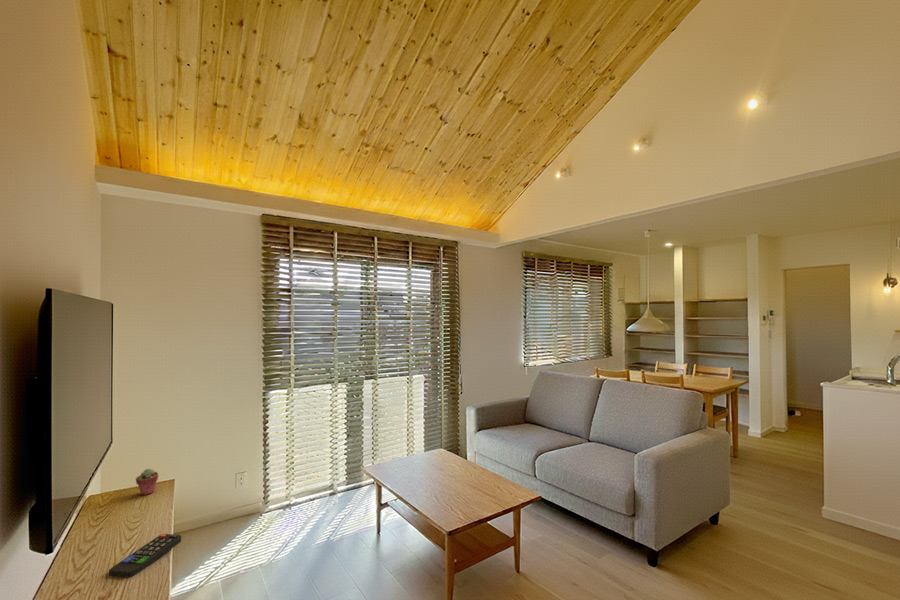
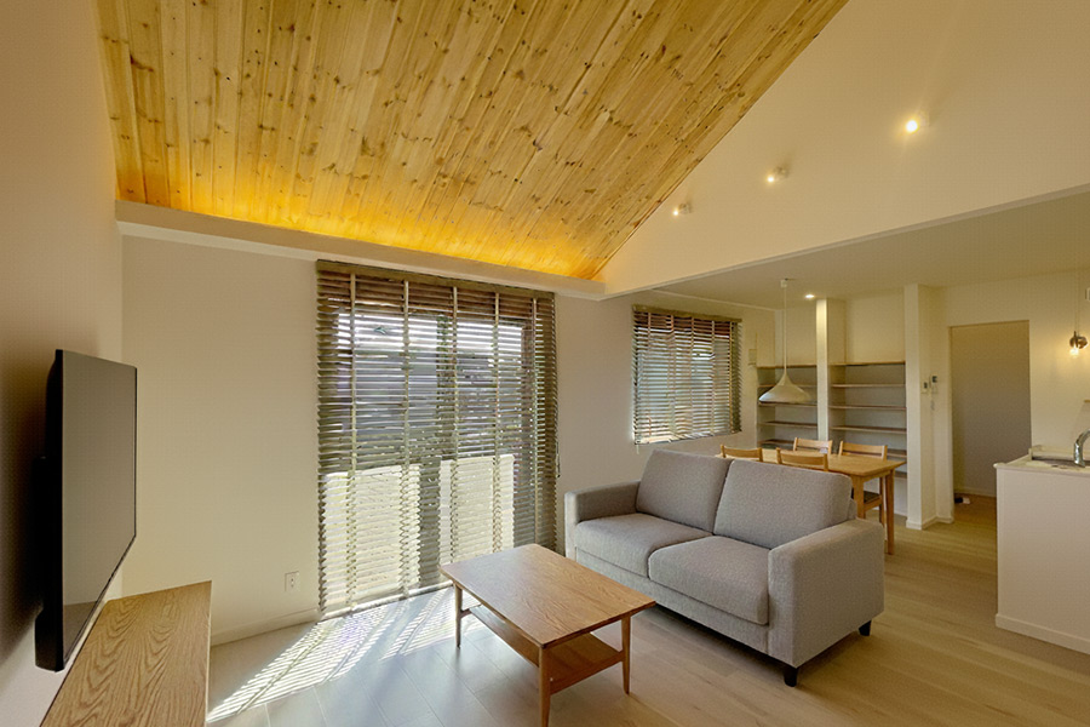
- potted succulent [135,468,159,496]
- remote control [108,533,182,579]
